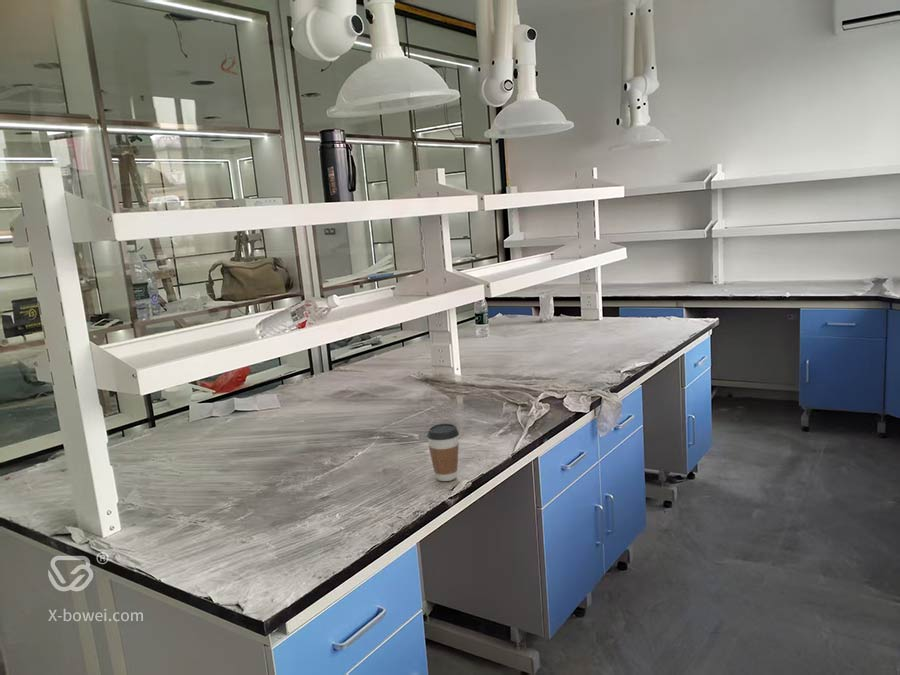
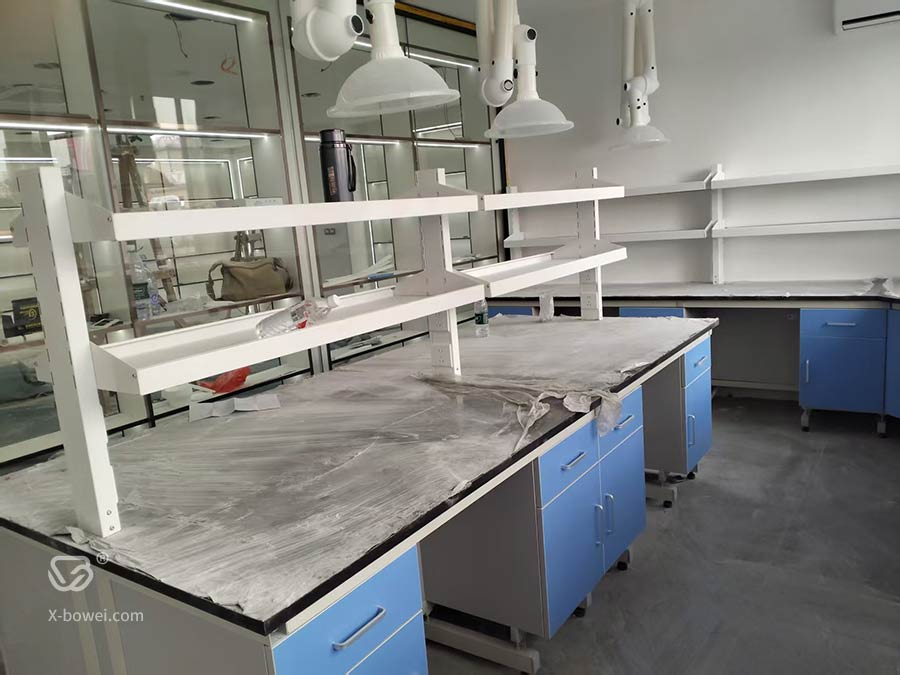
- coffee cup [426,423,460,482]
